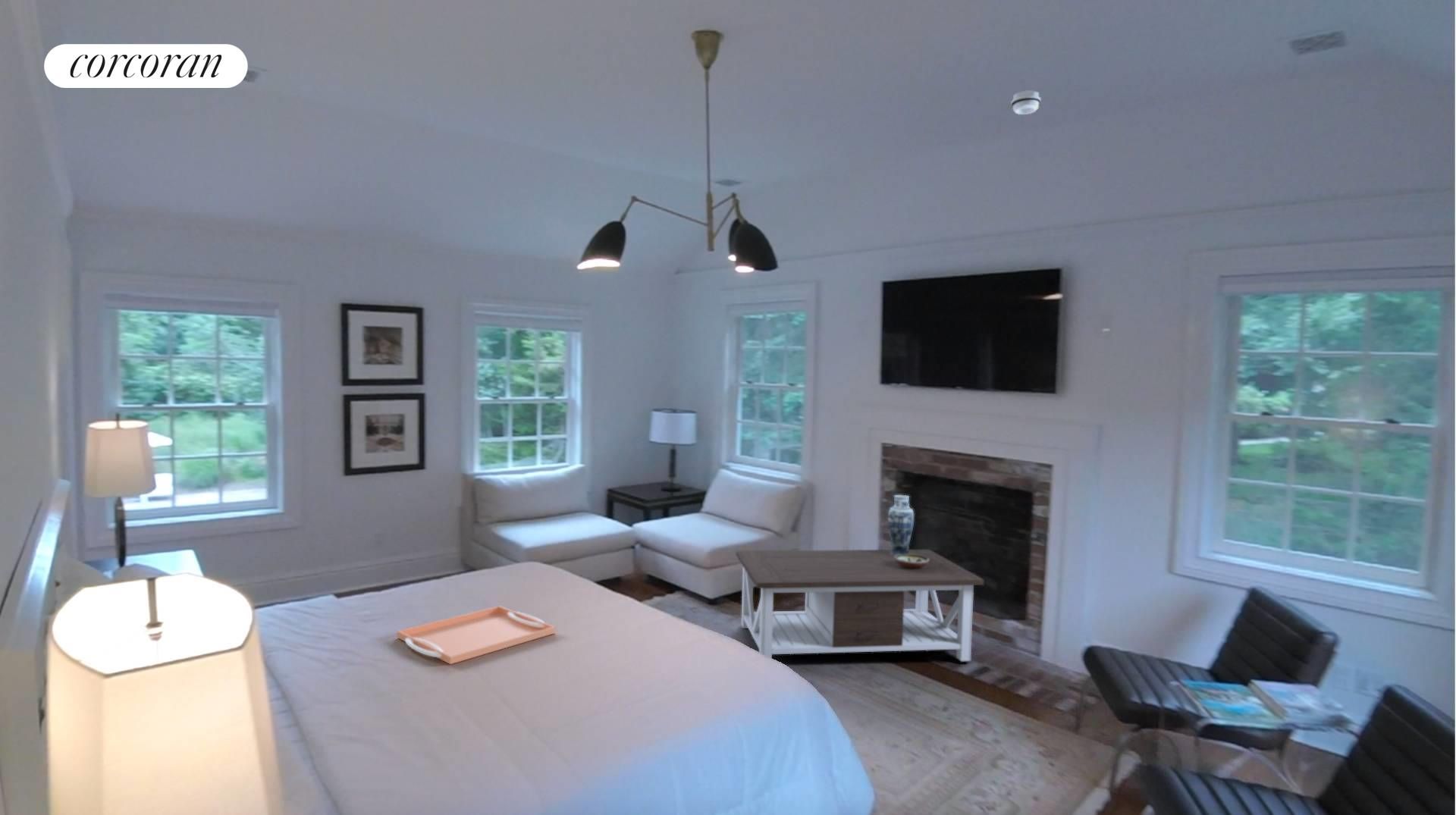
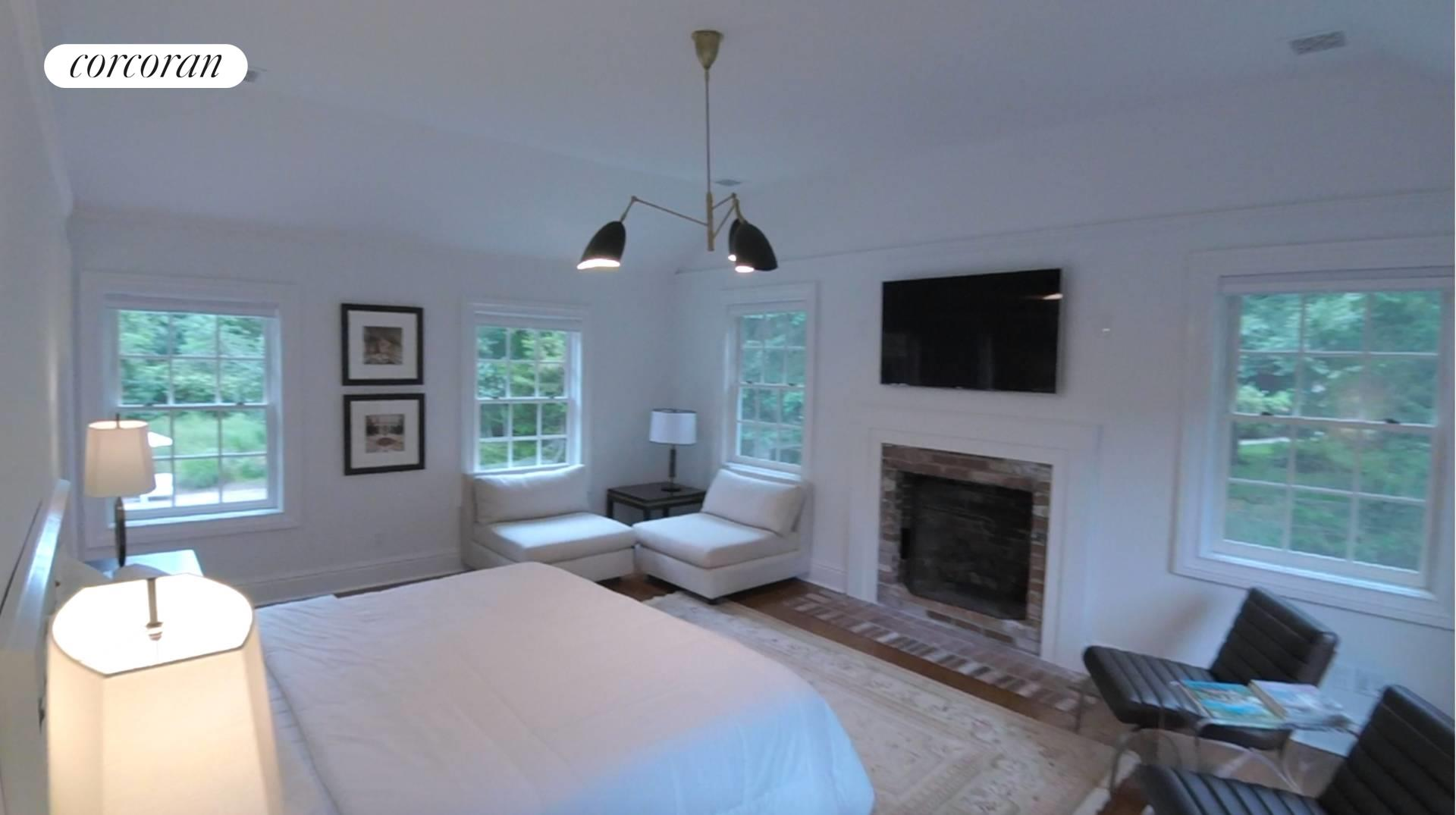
- vase [887,494,915,556]
- decorative bowl [894,554,929,569]
- serving tray [397,605,556,665]
- coffee table [735,549,985,663]
- smoke detector [1011,89,1041,115]
